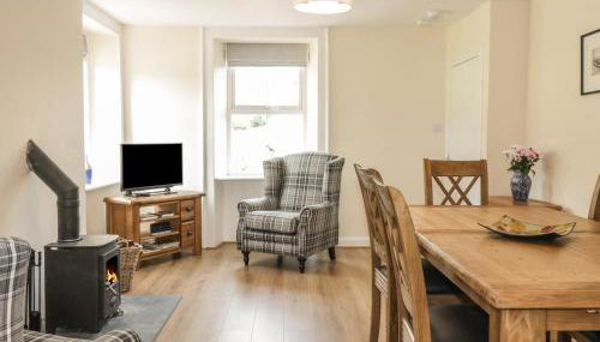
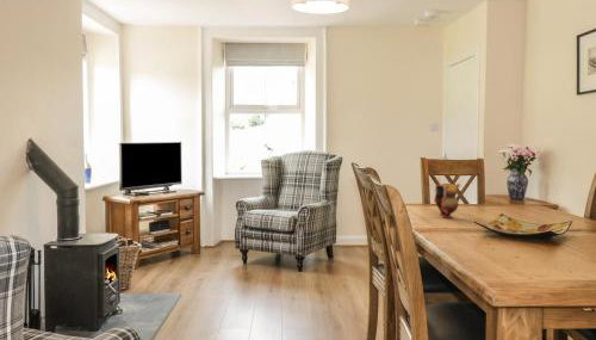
+ teapot [433,183,461,220]
